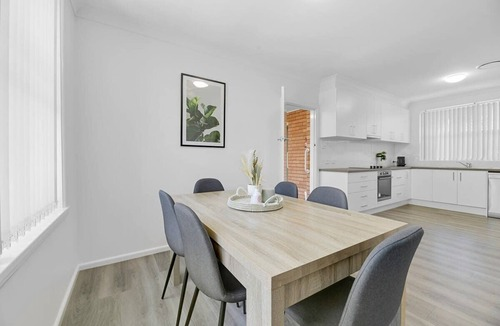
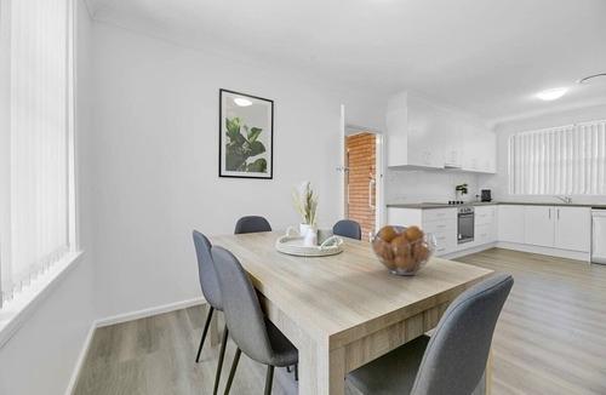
+ fruit basket [368,224,438,276]
